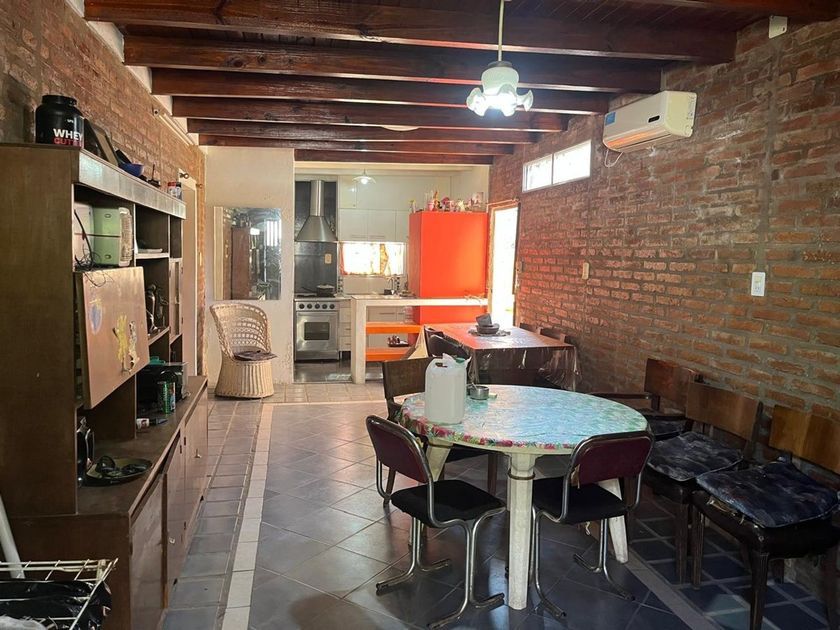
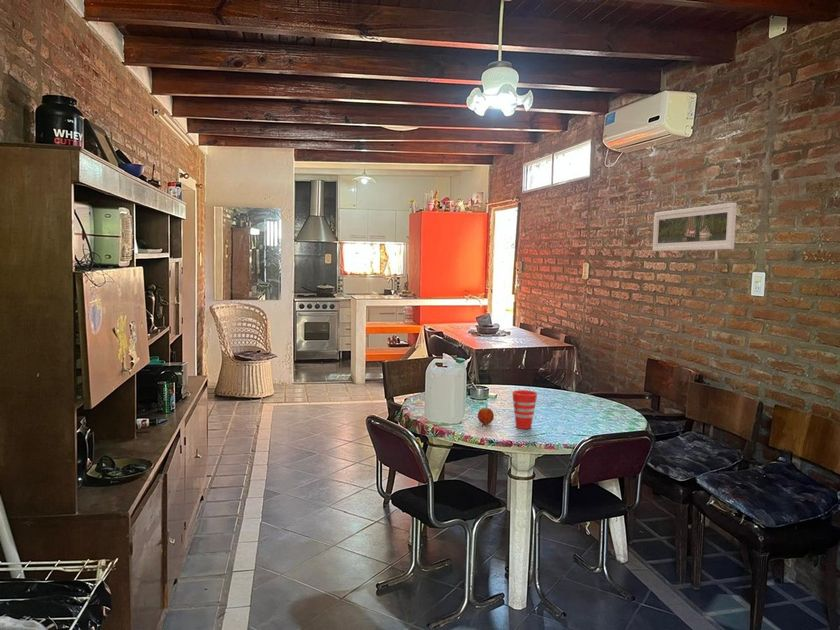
+ cup [511,389,538,430]
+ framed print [652,201,738,252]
+ fruit [477,405,495,425]
